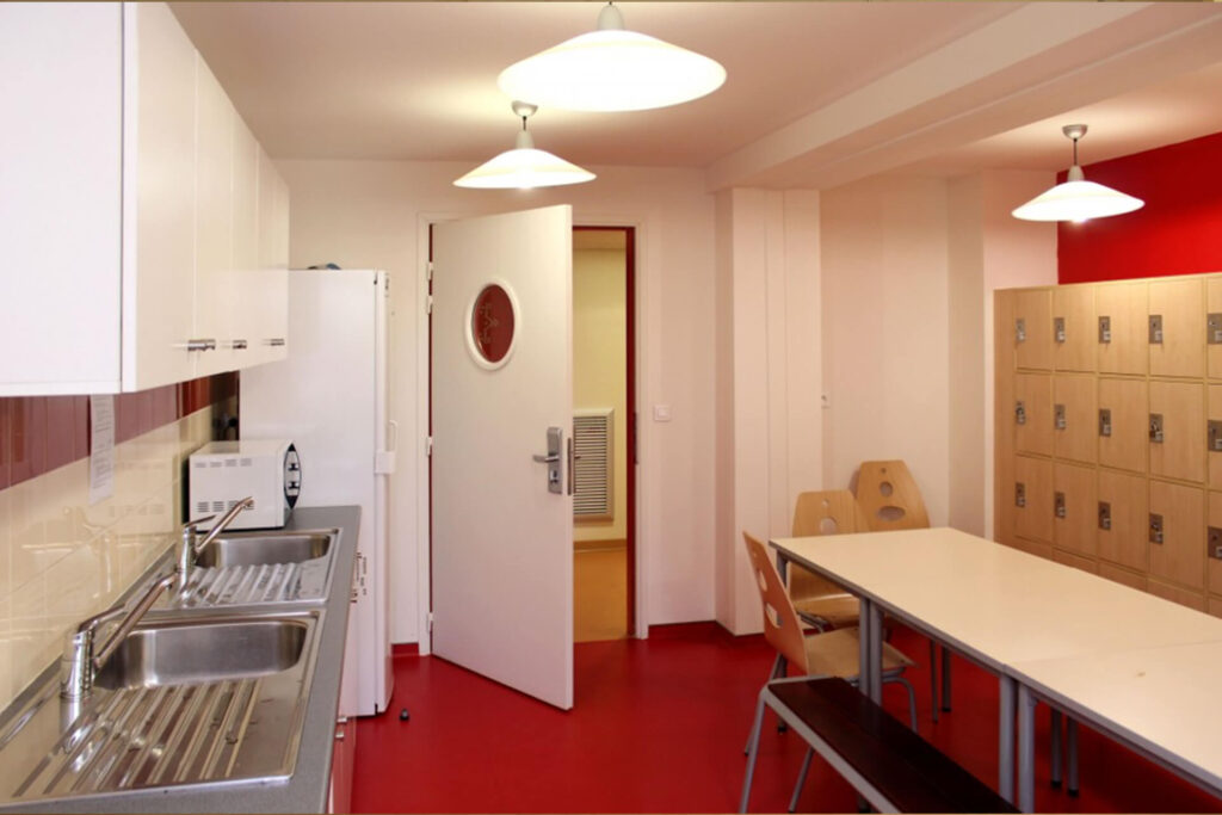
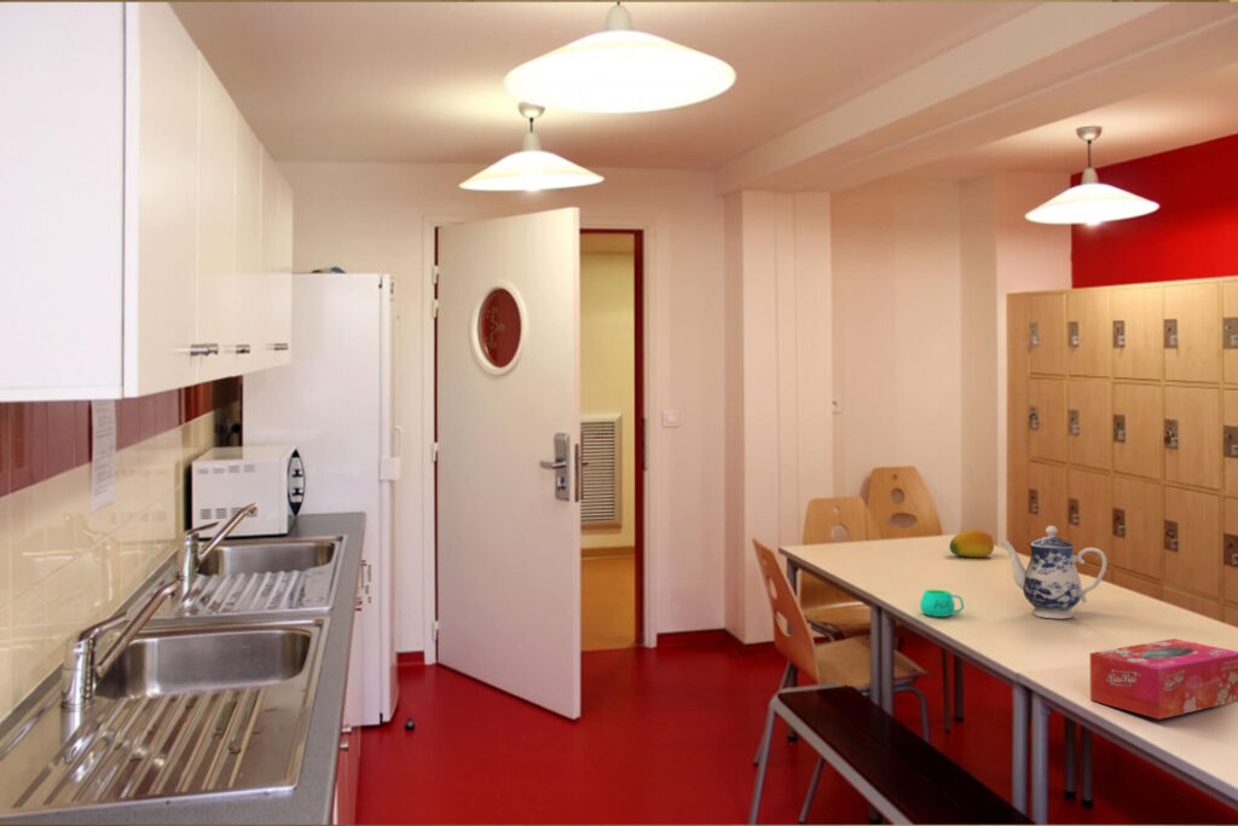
+ fruit [948,528,995,559]
+ tissue box [1089,637,1238,721]
+ mug [919,589,965,618]
+ teapot [999,525,1109,620]
